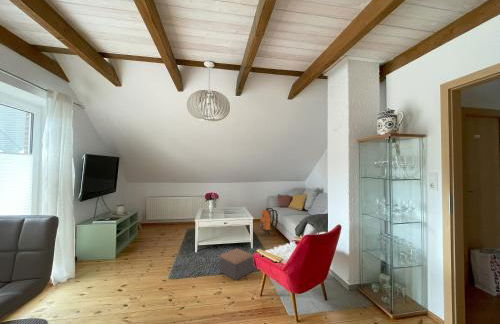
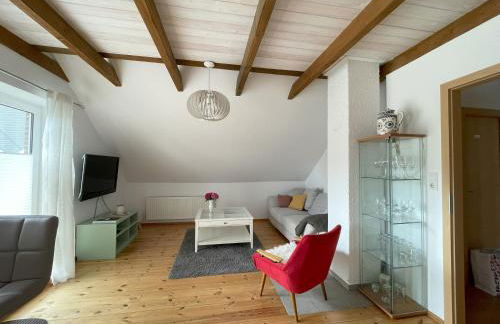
- backpack [259,207,279,235]
- footstool [219,248,254,281]
